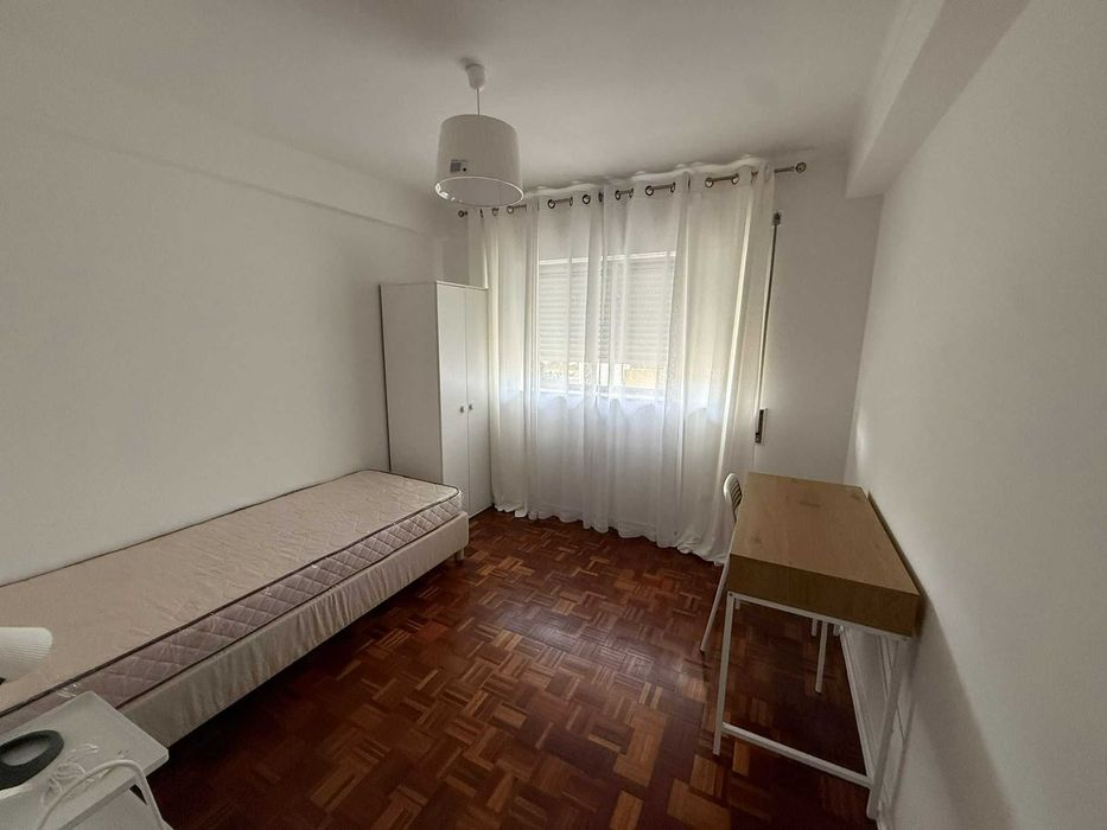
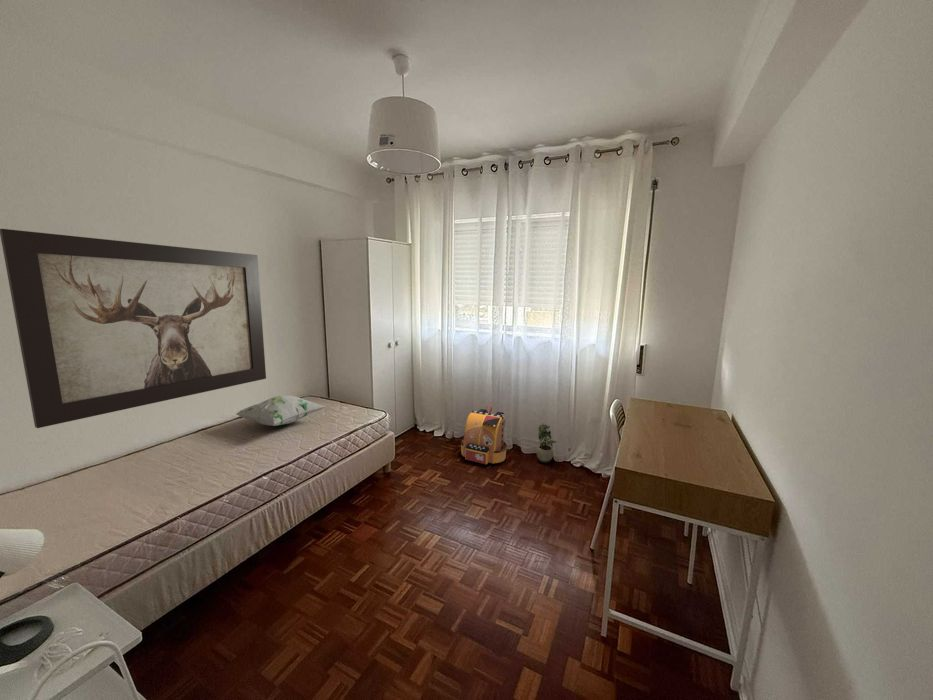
+ backpack [460,404,508,465]
+ decorative pillow [235,395,327,427]
+ wall art [0,228,267,429]
+ potted plant [536,422,557,464]
